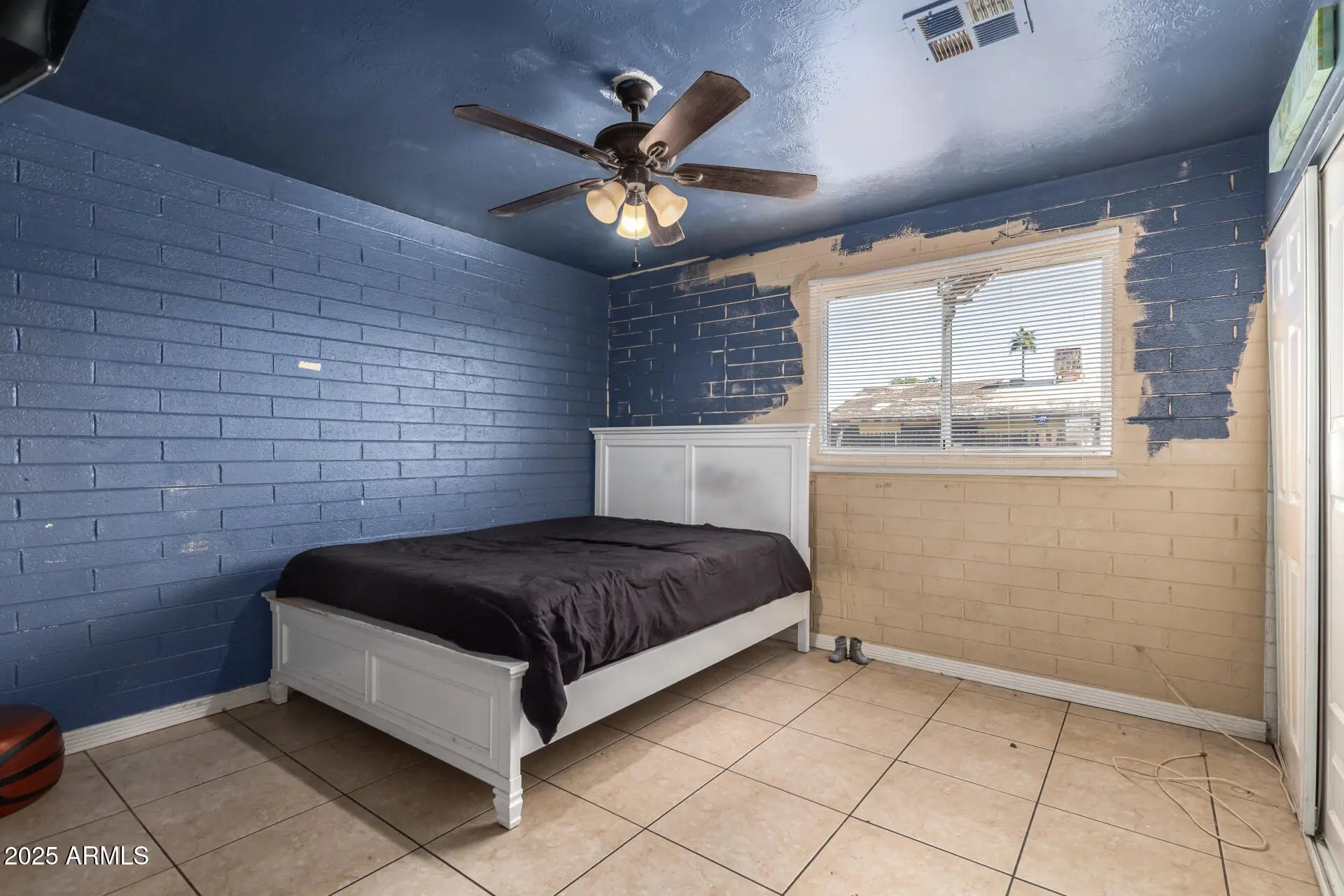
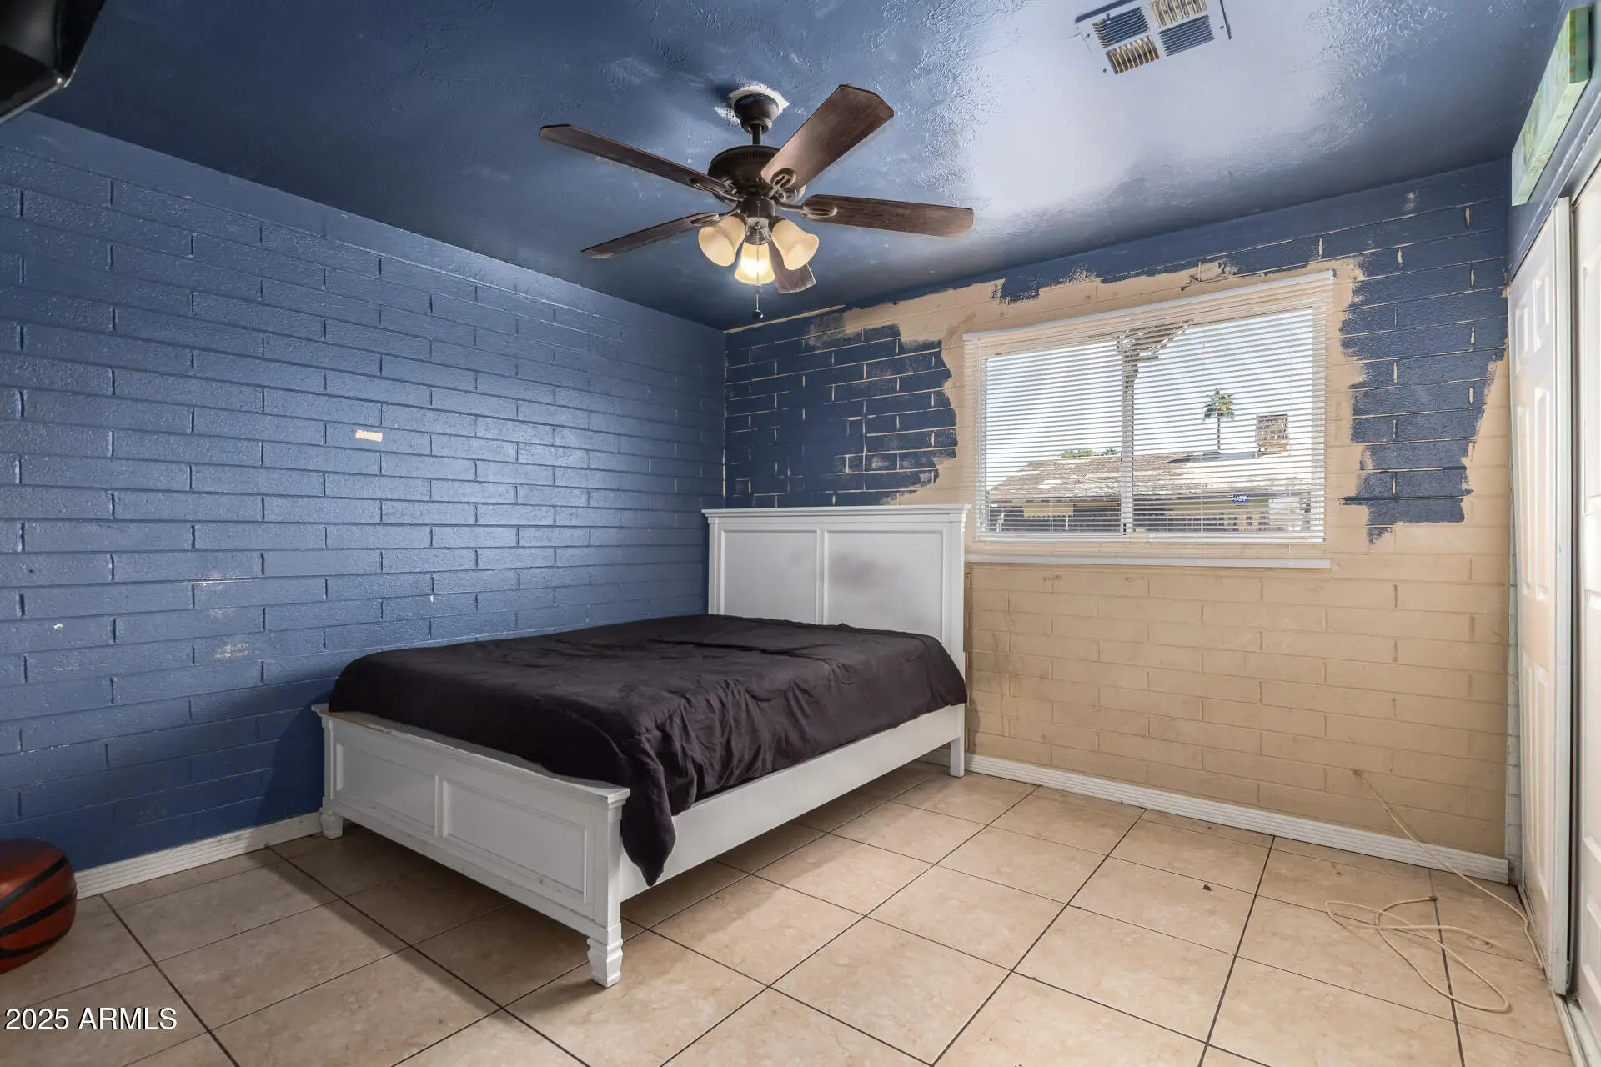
- boots [829,635,869,666]
